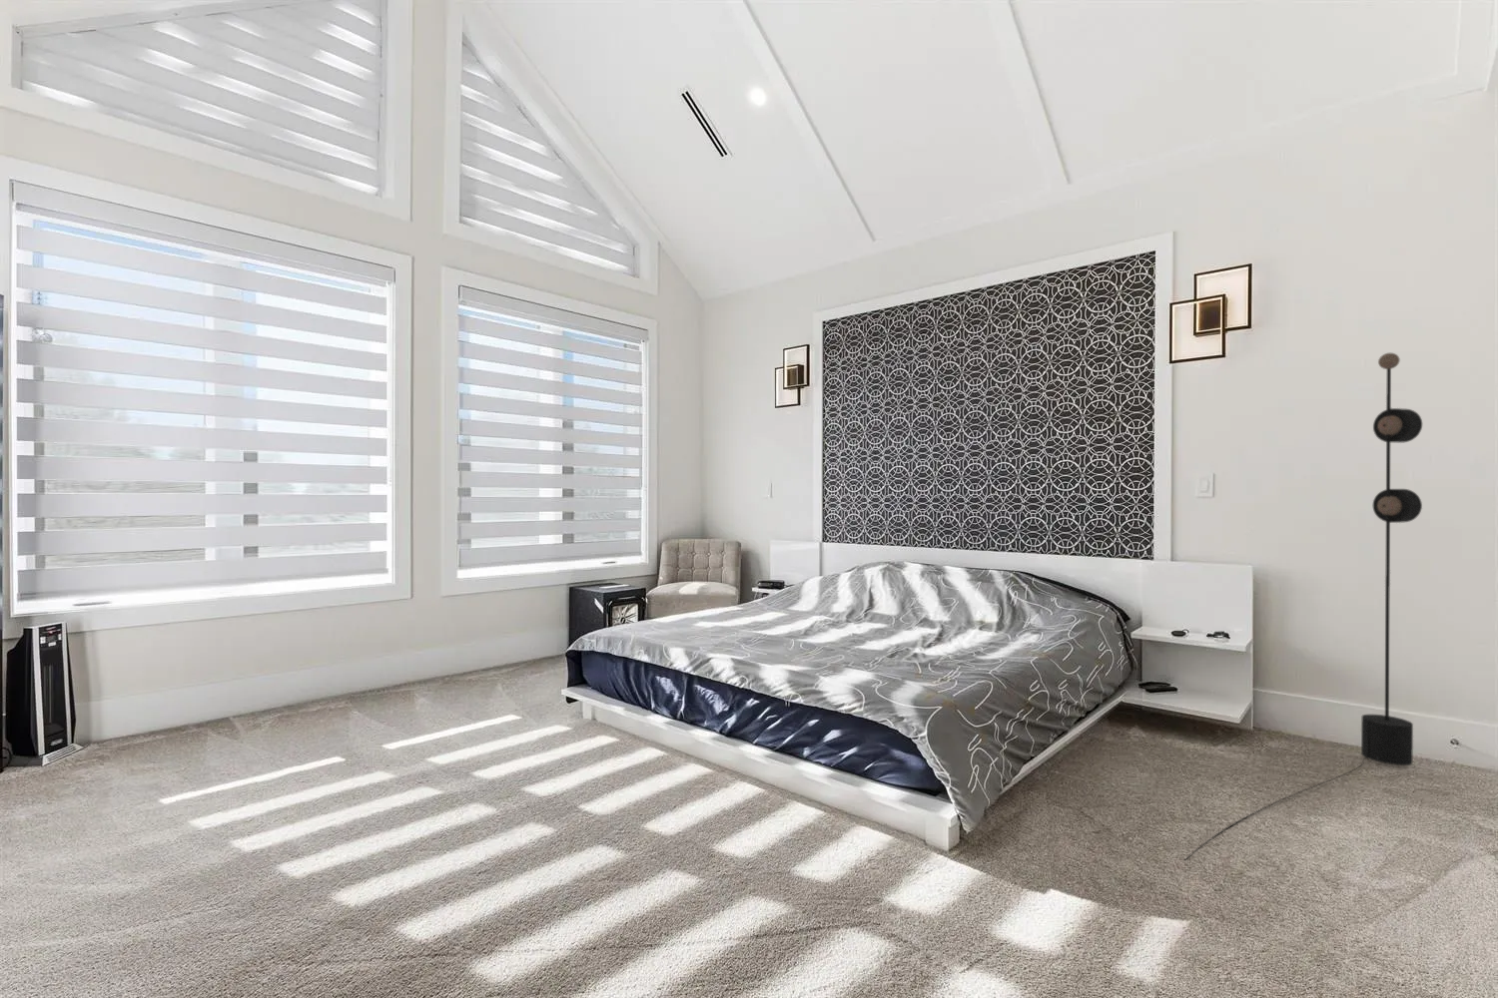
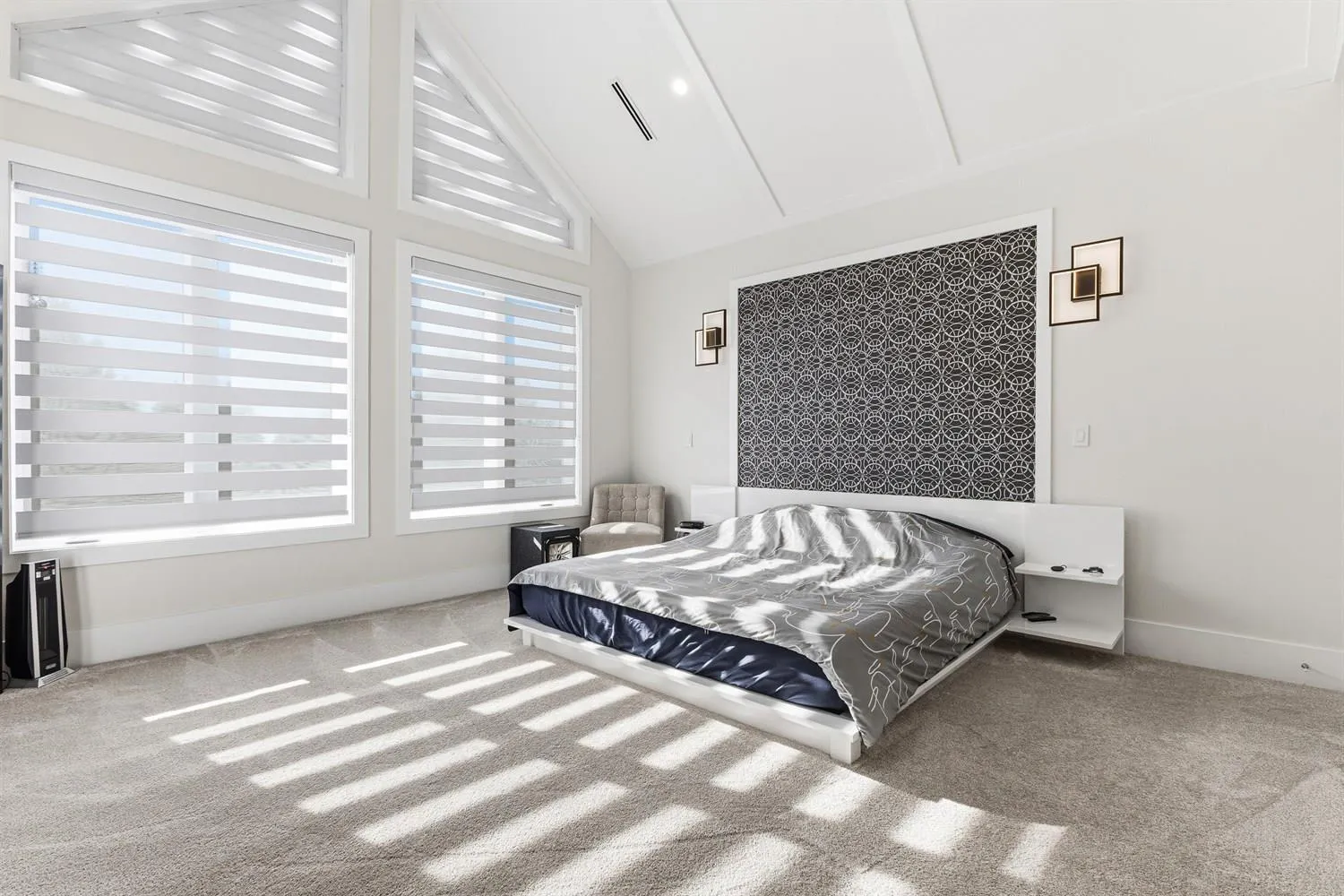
- floor lamp [1184,352,1423,861]
